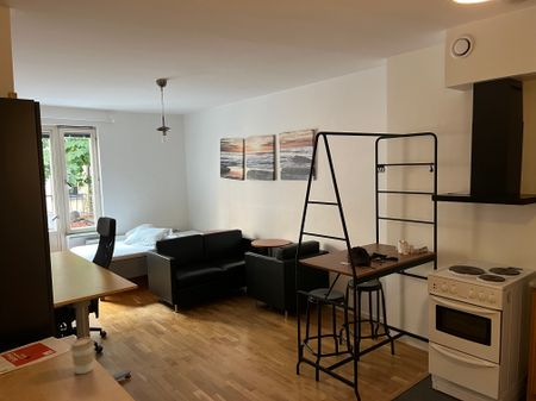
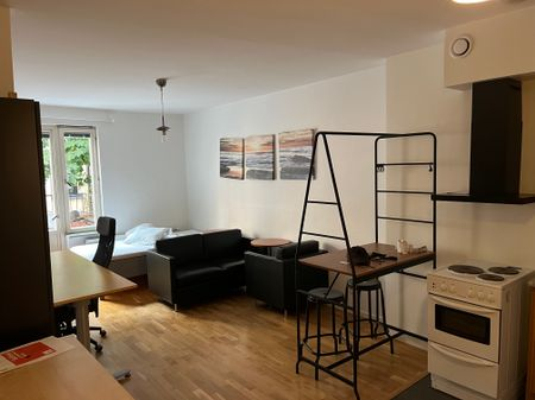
- coffee cup [69,336,95,375]
